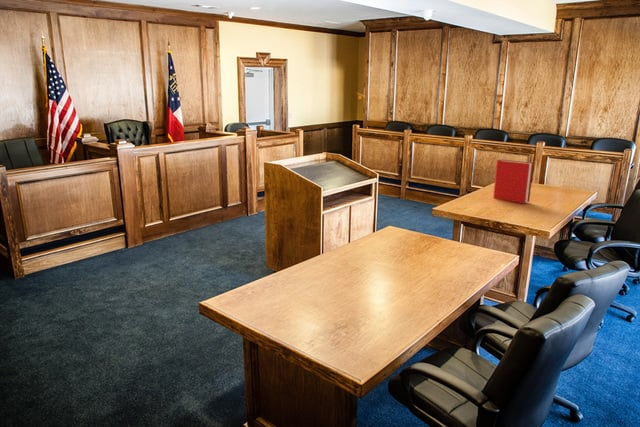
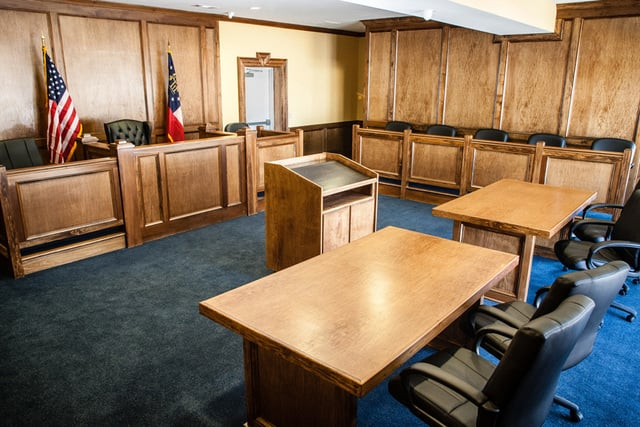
- book [492,159,535,204]
